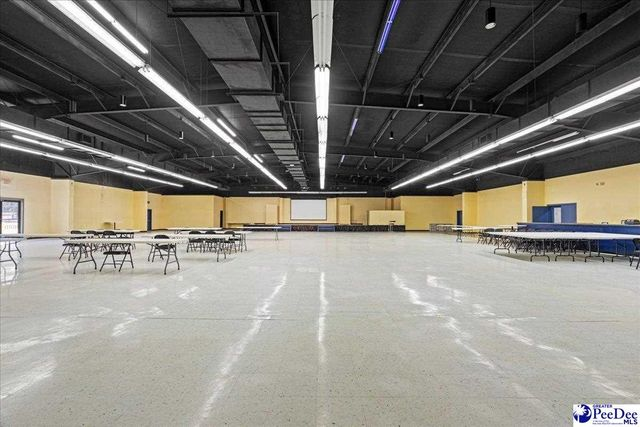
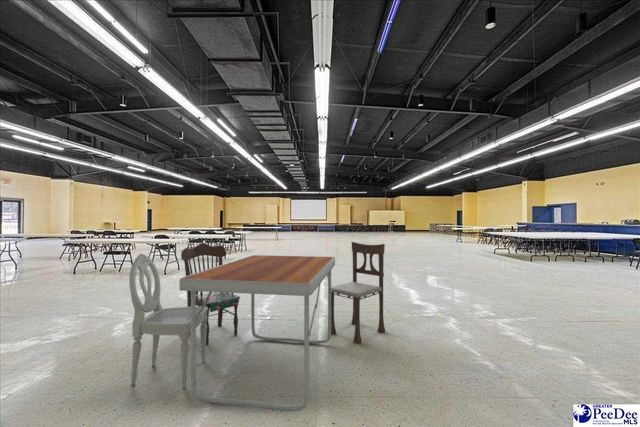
+ dining chair [180,242,241,345]
+ dining chair [331,241,386,345]
+ folding table [178,254,336,412]
+ dining chair [128,253,208,389]
